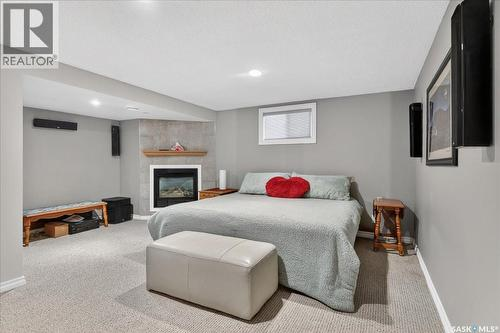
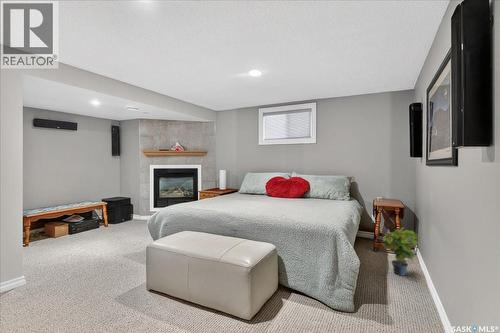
+ potted plant [380,226,421,277]
